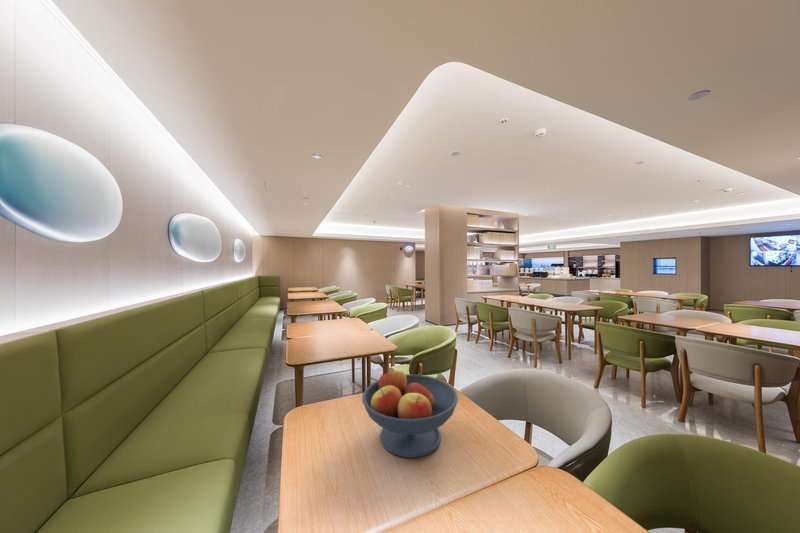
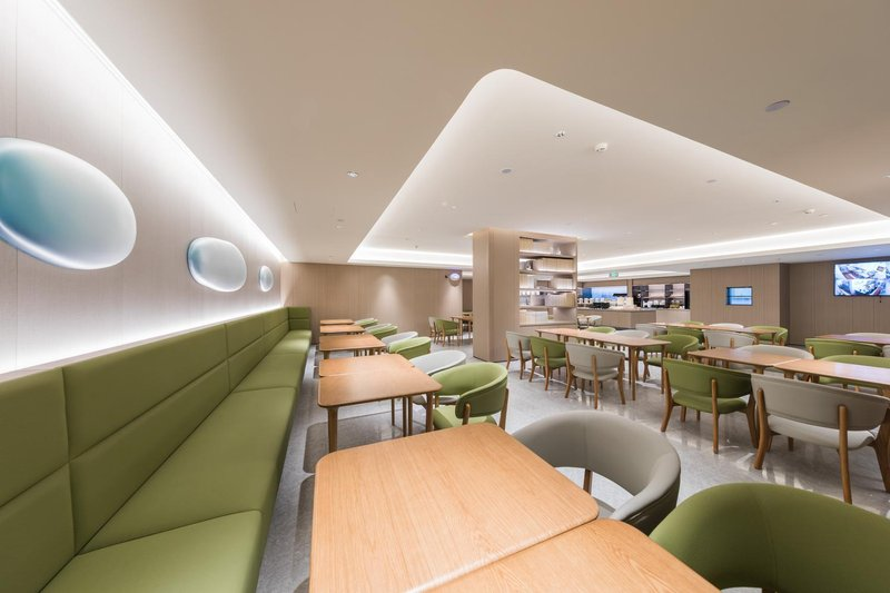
- fruit bowl [361,367,459,459]
